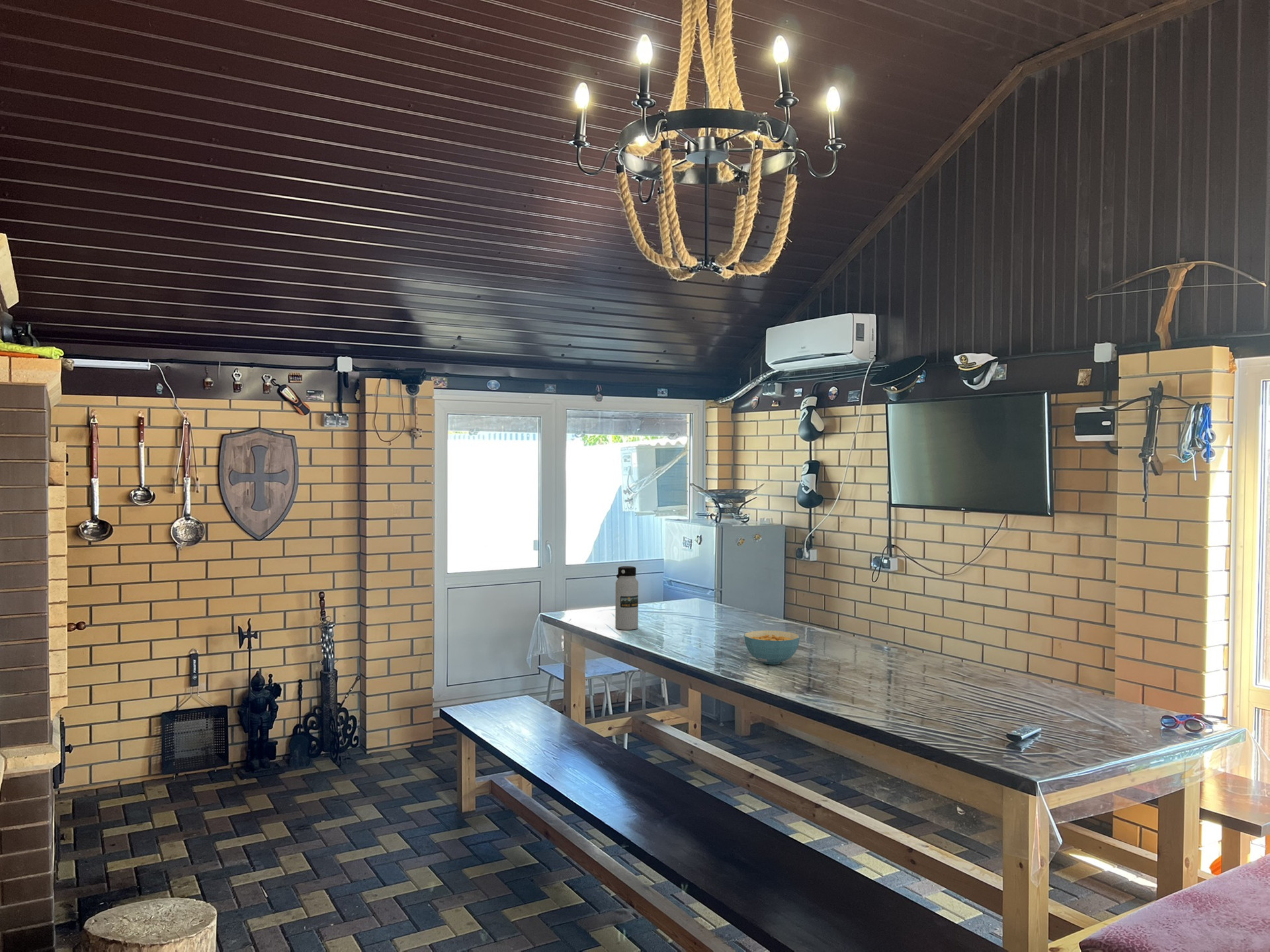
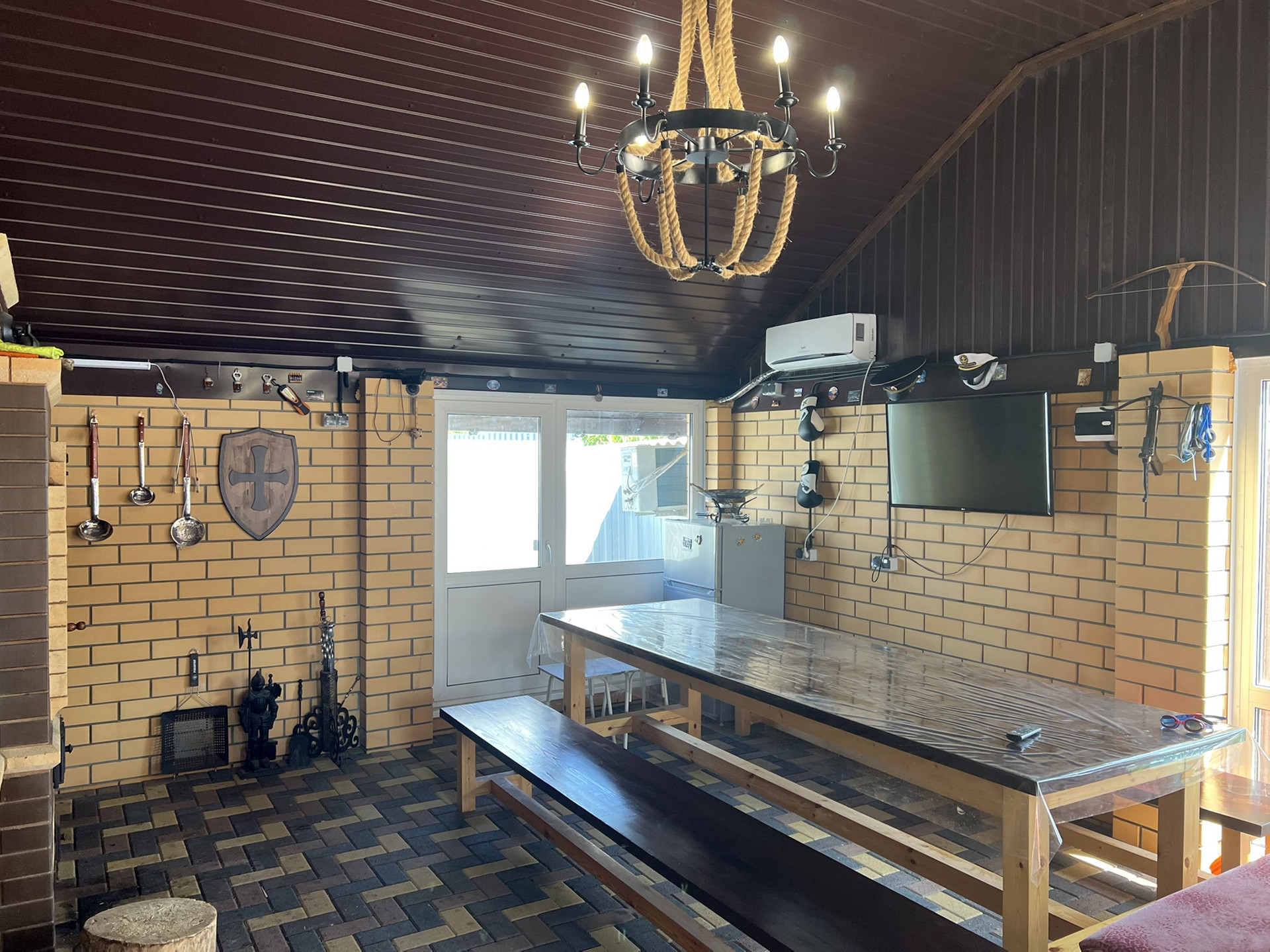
- water bottle [614,566,639,630]
- cereal bowl [743,630,800,666]
